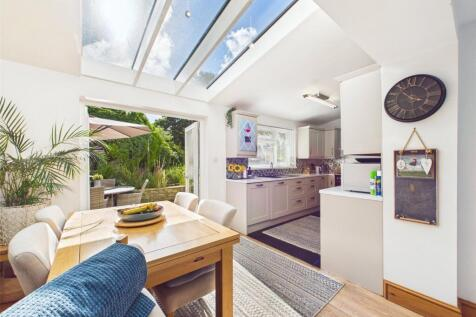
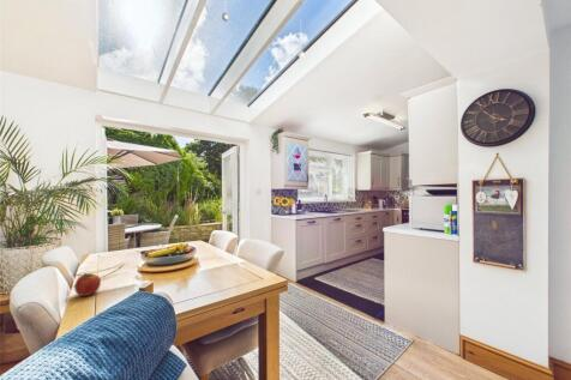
+ apple [73,272,102,297]
